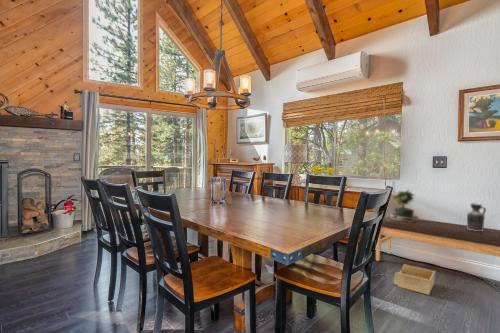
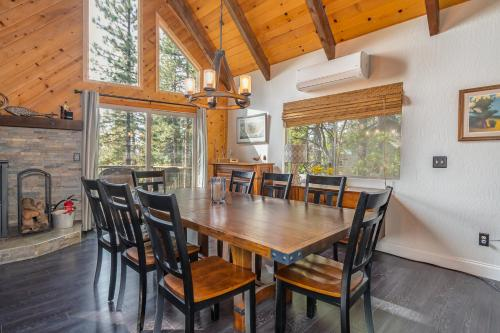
- potted plant [388,188,419,222]
- ceramic jug [466,202,487,231]
- storage bin [393,263,437,296]
- bench [375,215,500,262]
